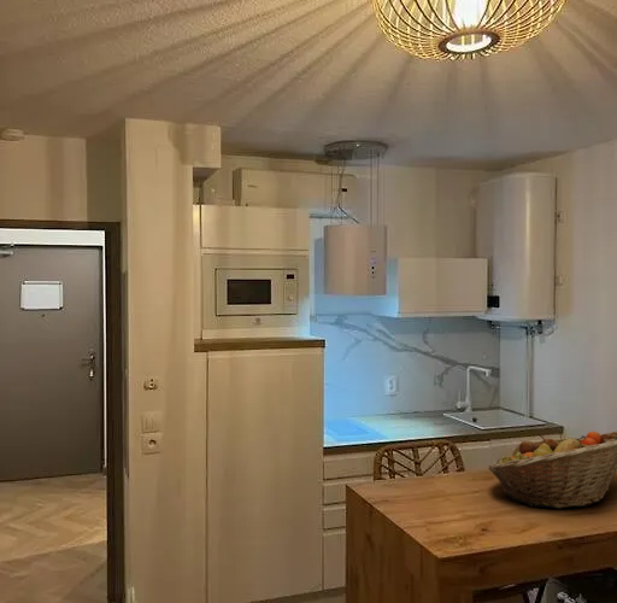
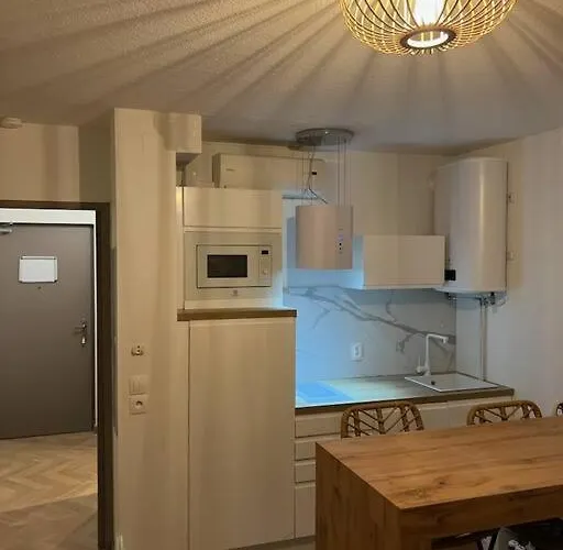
- fruit basket [487,431,617,509]
